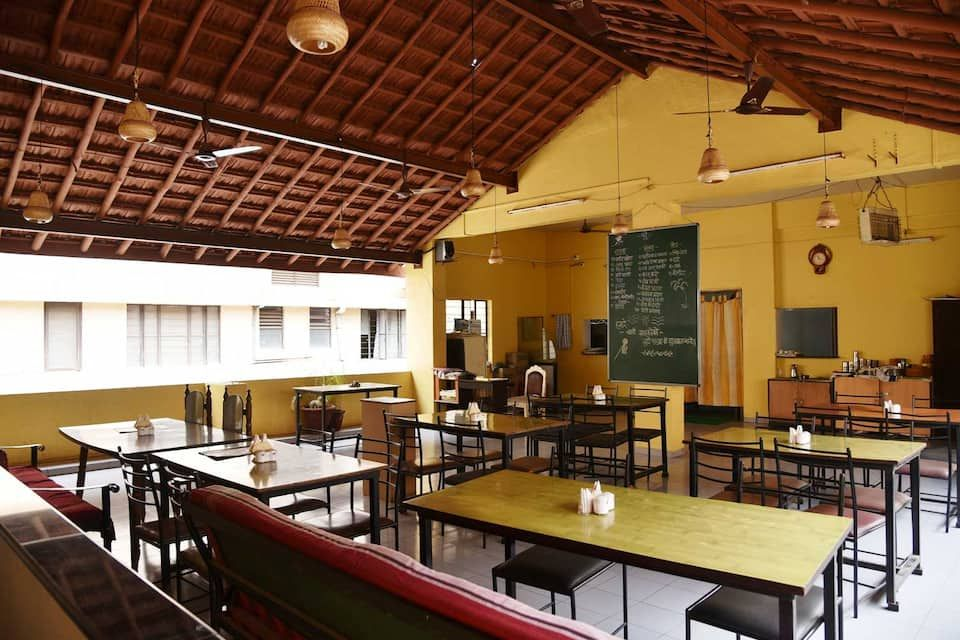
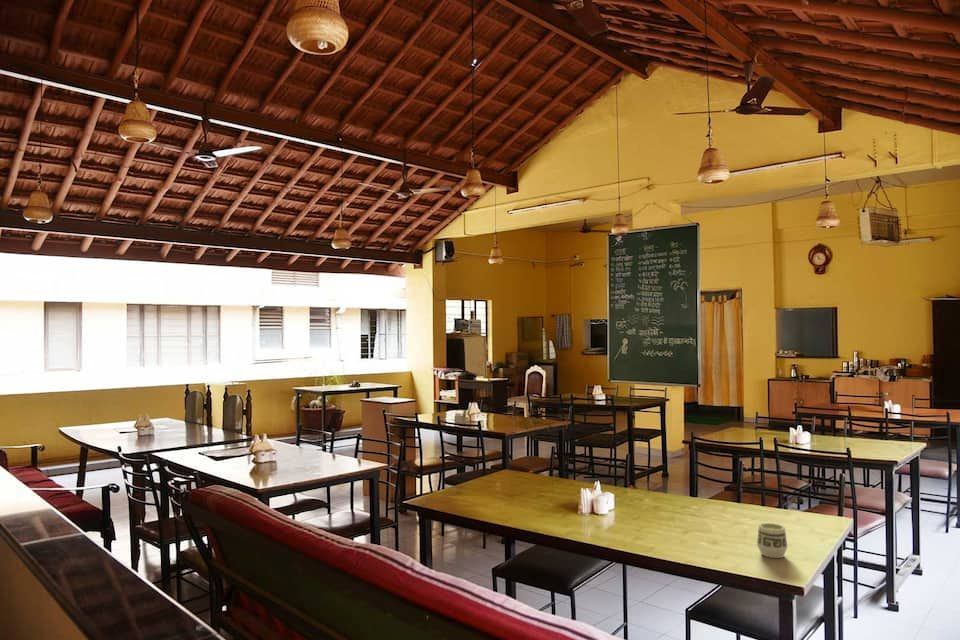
+ cup [756,522,788,559]
